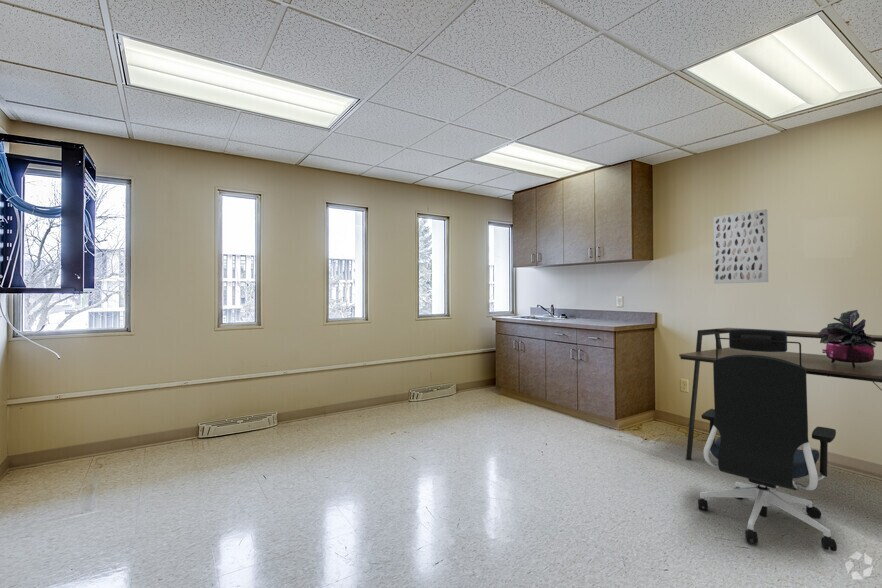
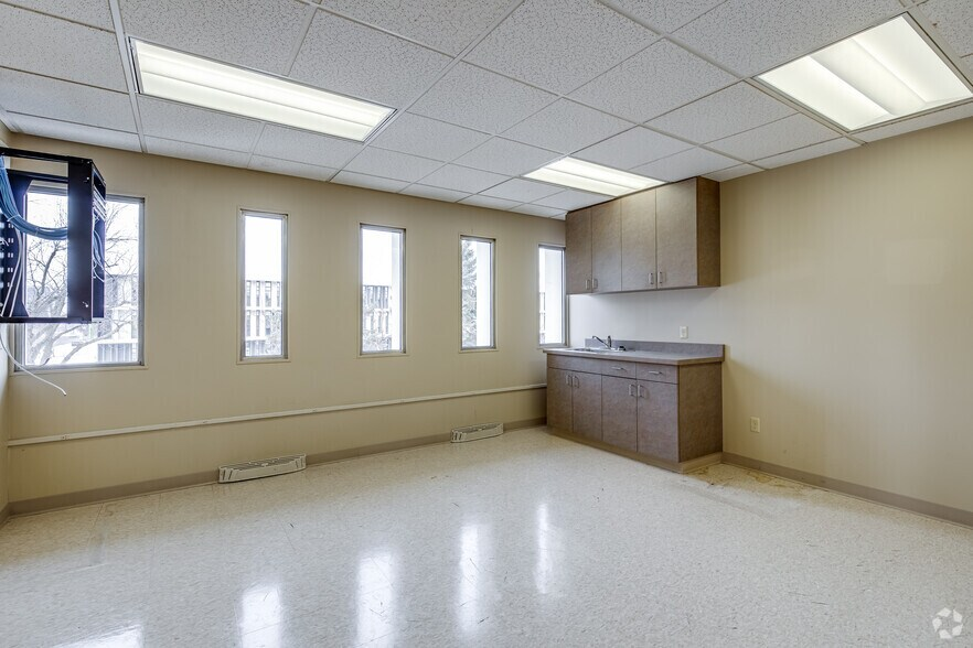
- wall art [712,208,769,285]
- desk [678,327,882,461]
- potted plant [817,309,878,368]
- office chair [697,328,838,552]
